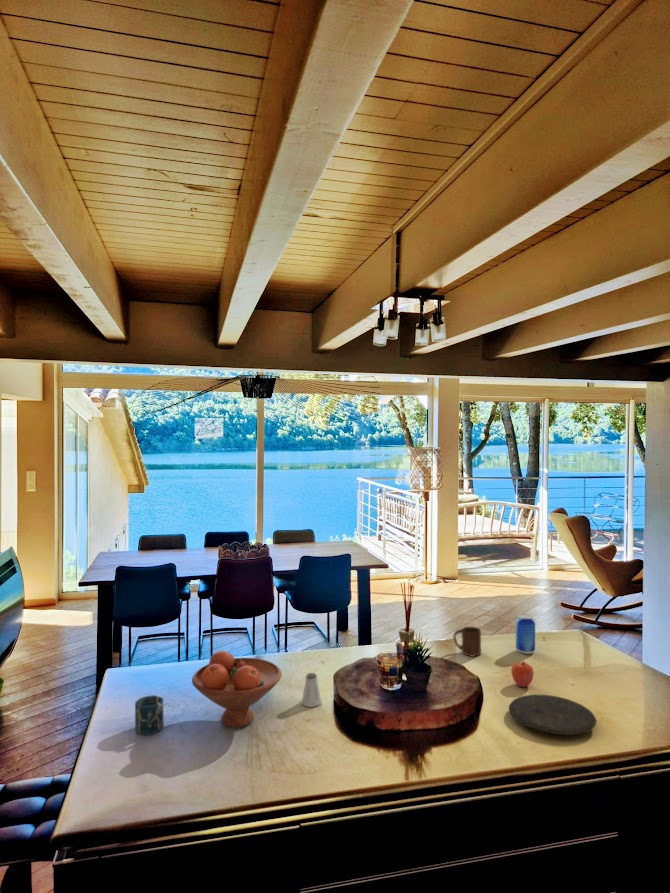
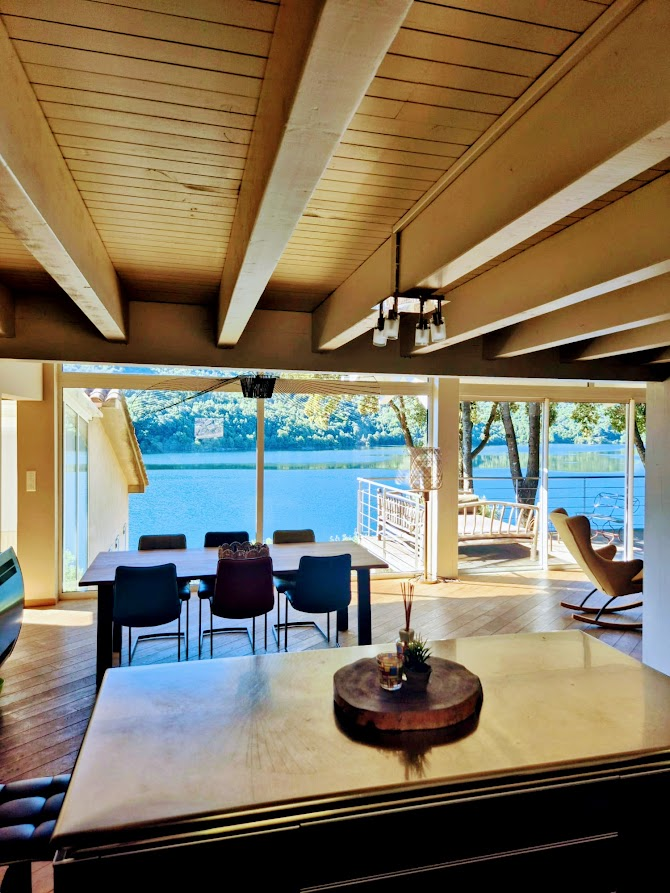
- beer can [515,613,536,655]
- apple [510,660,535,688]
- fruit bowl [191,650,283,729]
- cup [452,626,482,658]
- plate [508,694,597,736]
- cup [134,694,165,736]
- saltshaker [301,672,322,708]
